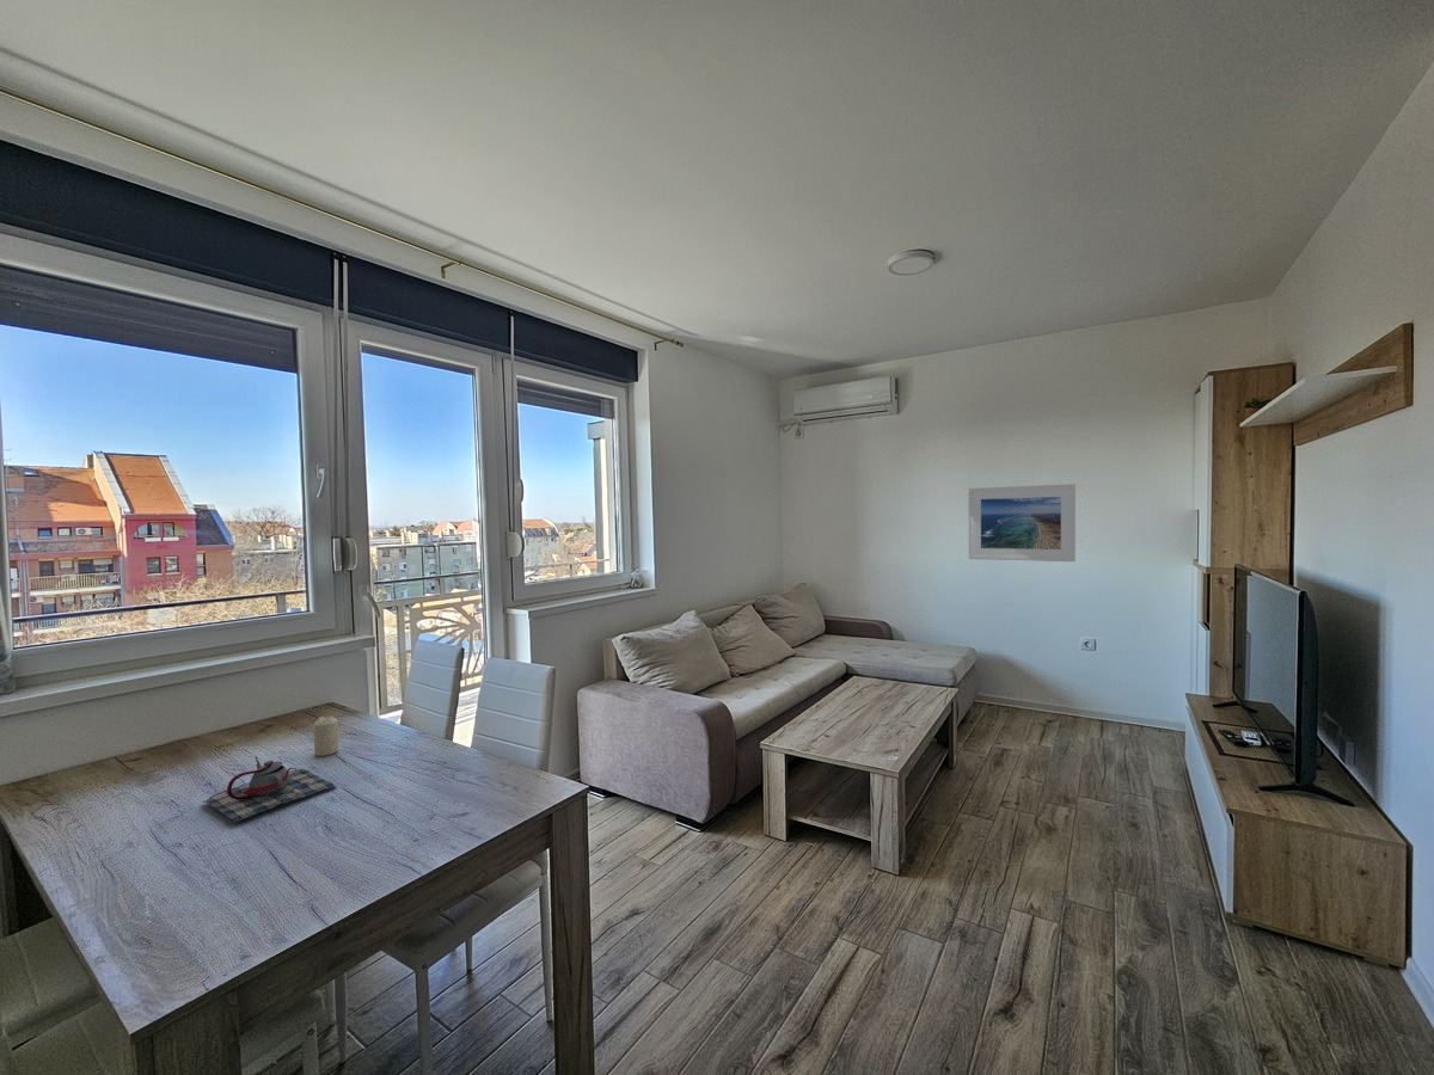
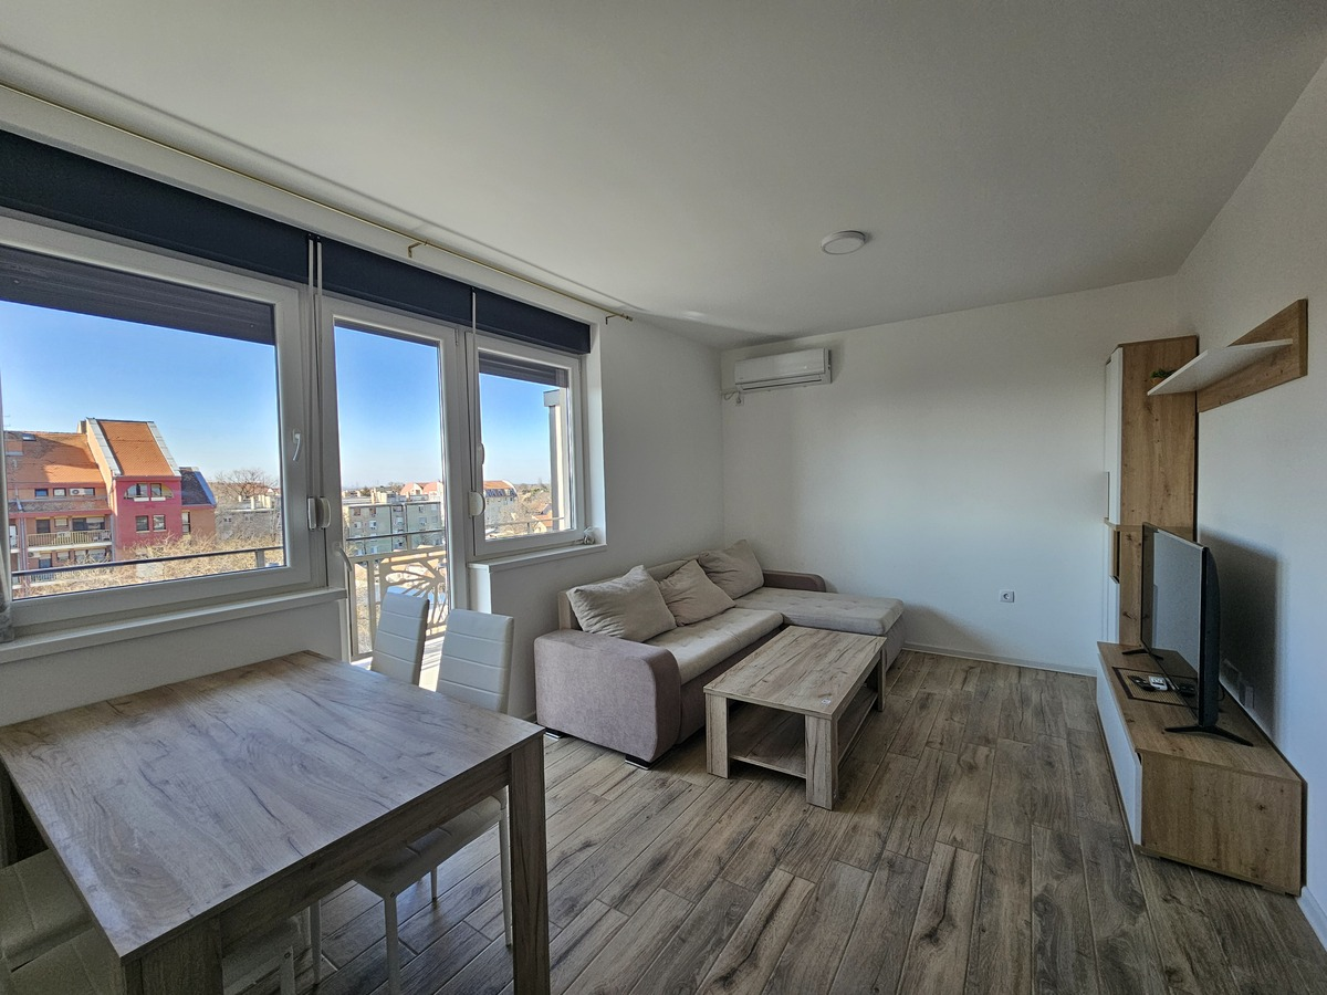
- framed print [968,483,1077,563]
- candle [313,714,339,757]
- teapot [202,755,337,825]
